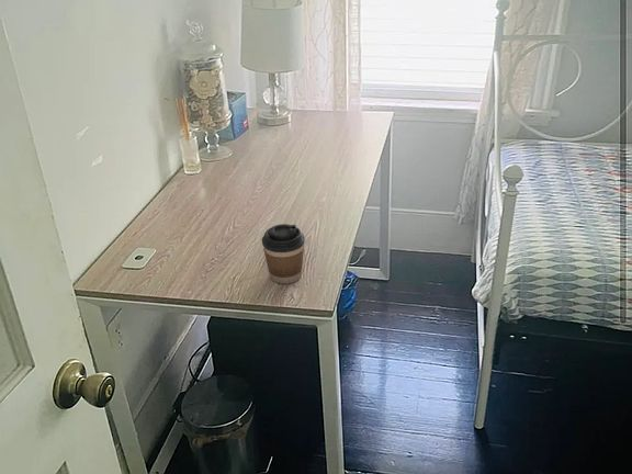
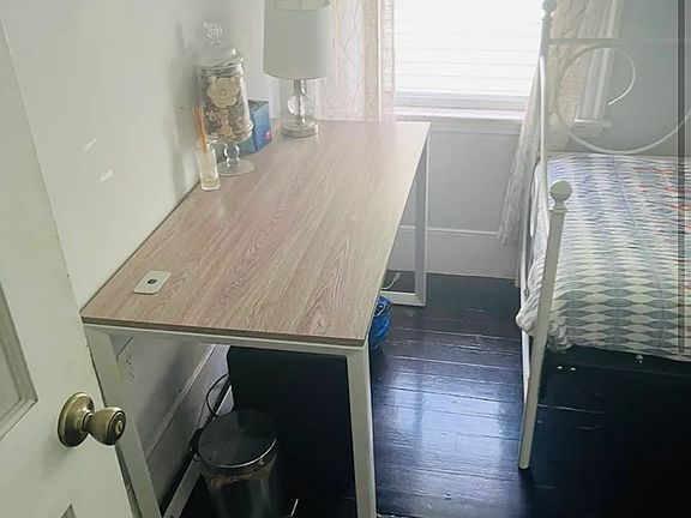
- coffee cup [261,223,306,285]
